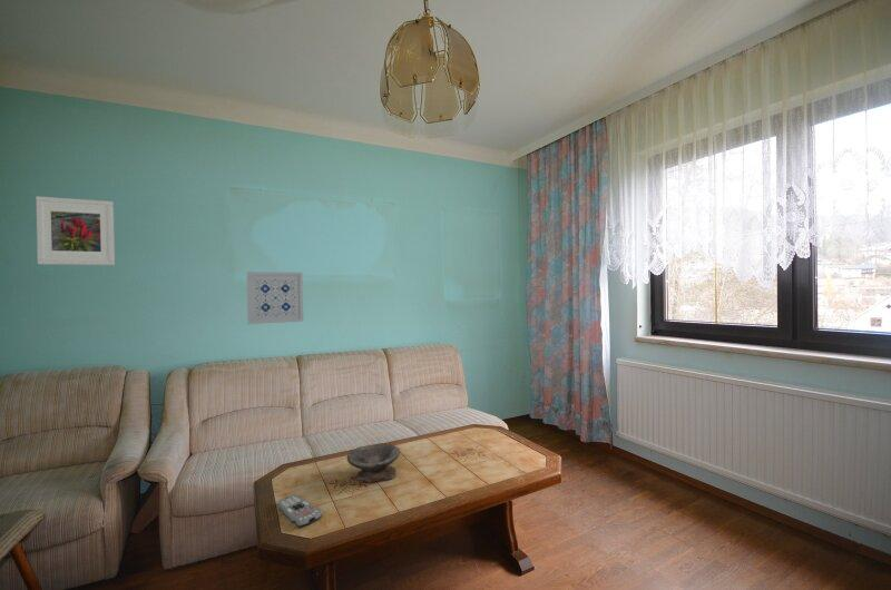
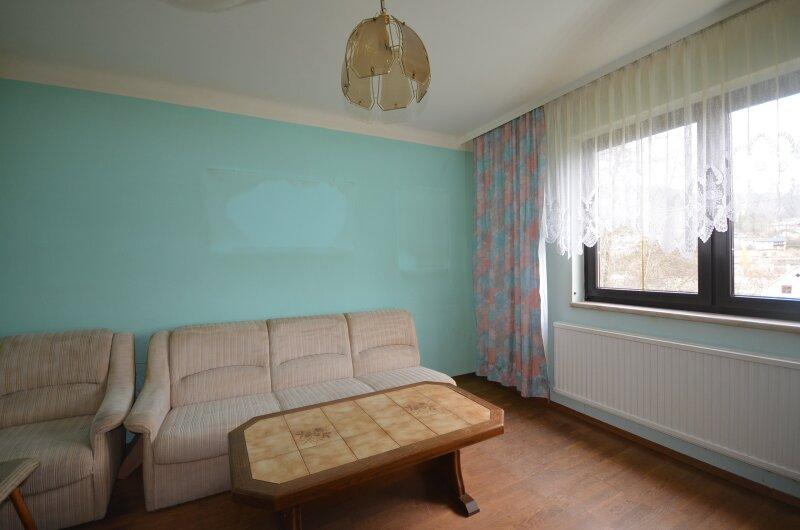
- remote control [276,494,323,528]
- bowl [346,442,401,483]
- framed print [35,195,116,266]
- wall art [246,271,304,325]
